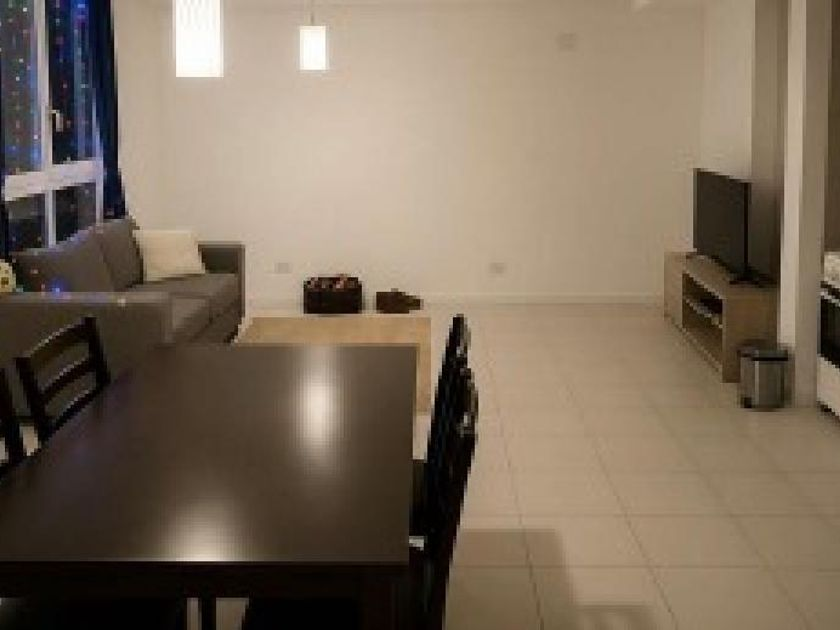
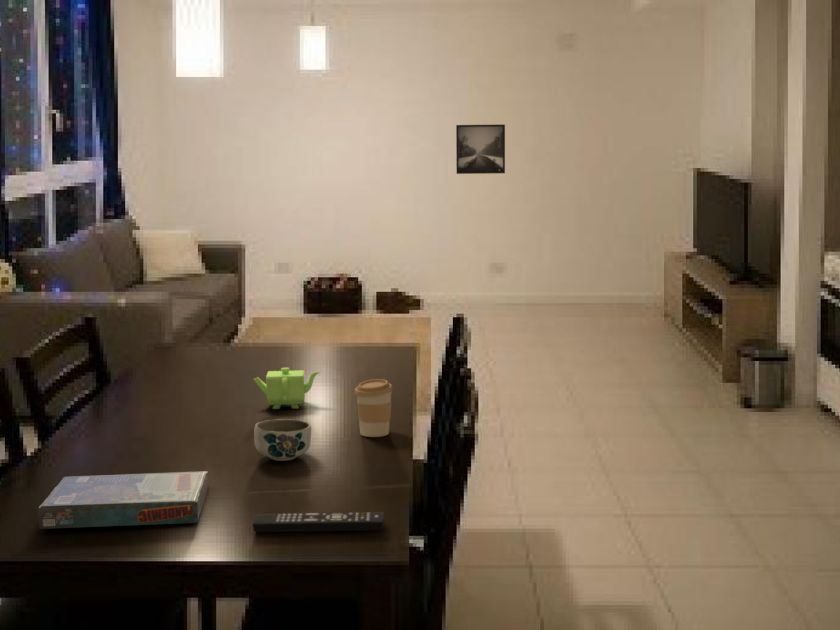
+ board game [37,470,209,530]
+ bowl [253,418,312,462]
+ remote control [252,511,385,533]
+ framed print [455,123,506,175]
+ teapot [253,367,321,410]
+ coffee cup [354,378,394,438]
